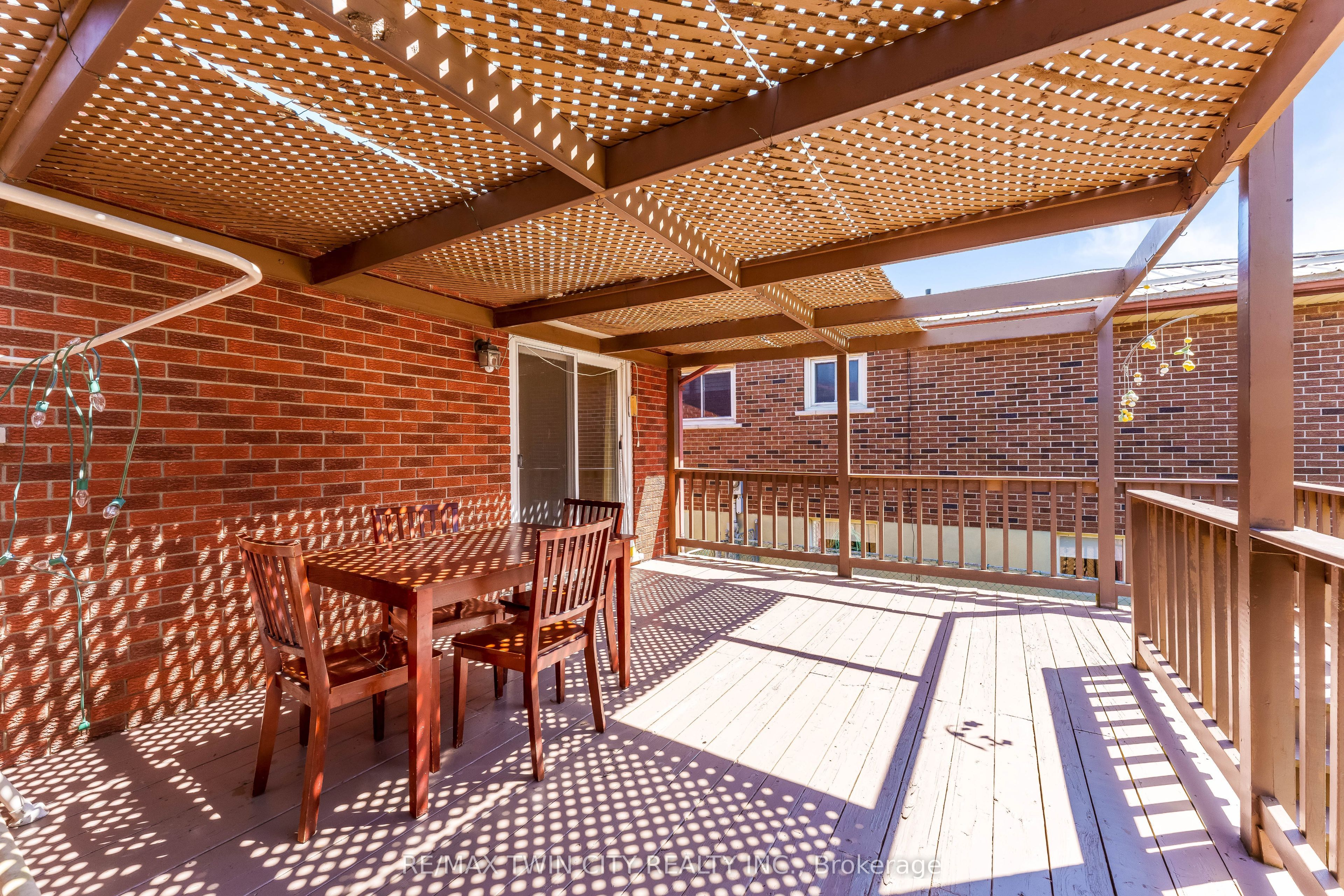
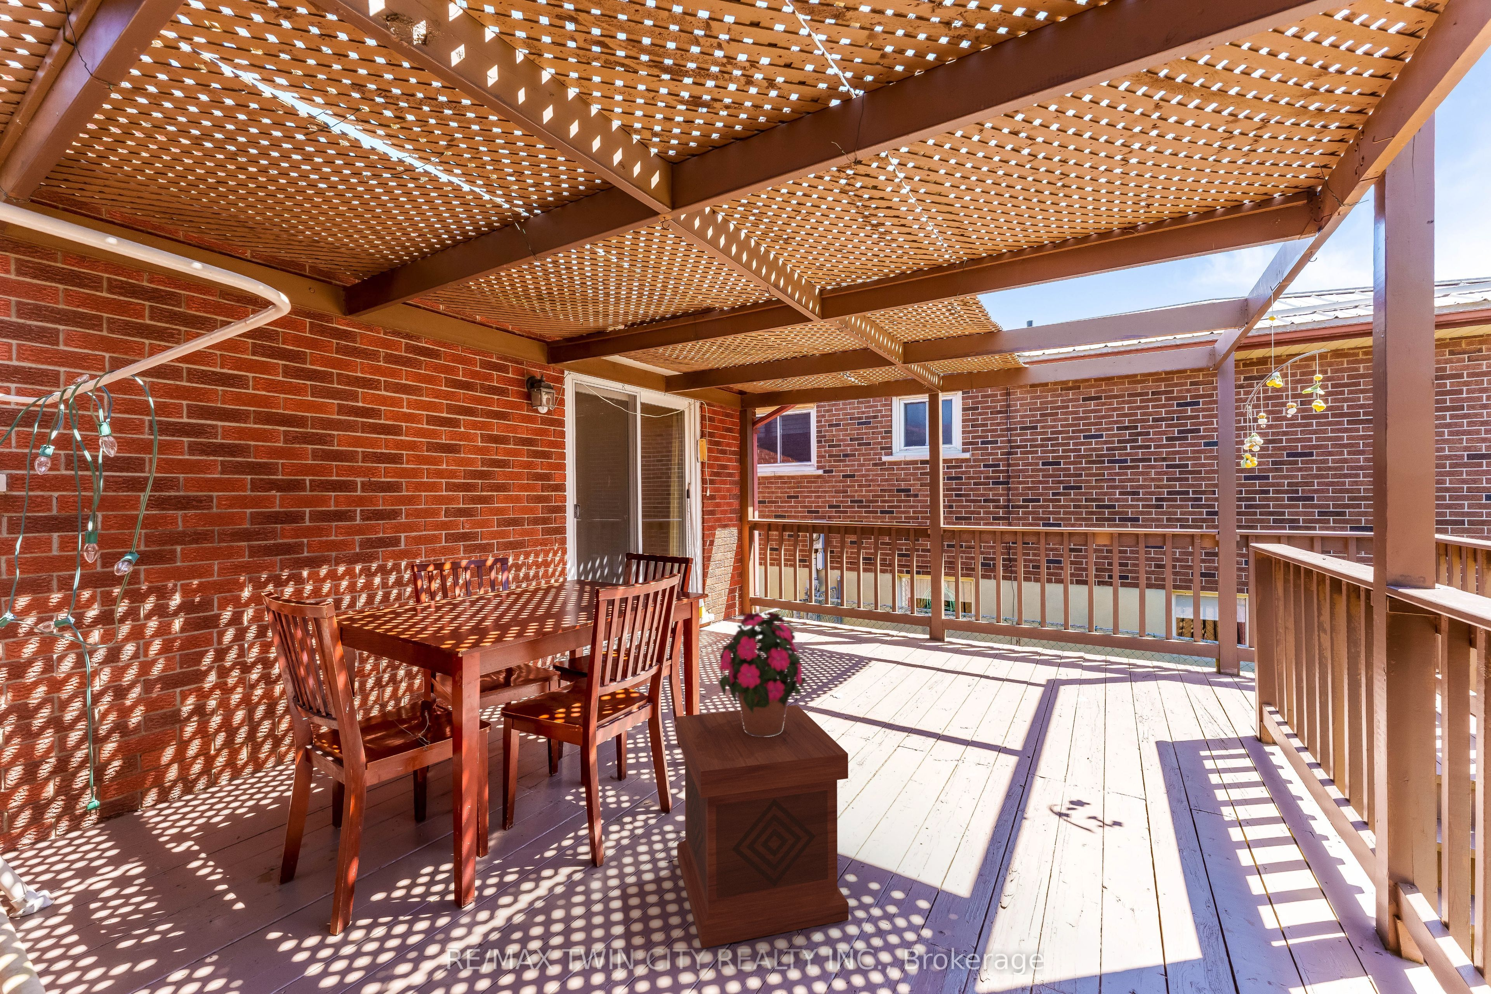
+ side table [677,704,849,949]
+ potted flower [719,610,807,737]
